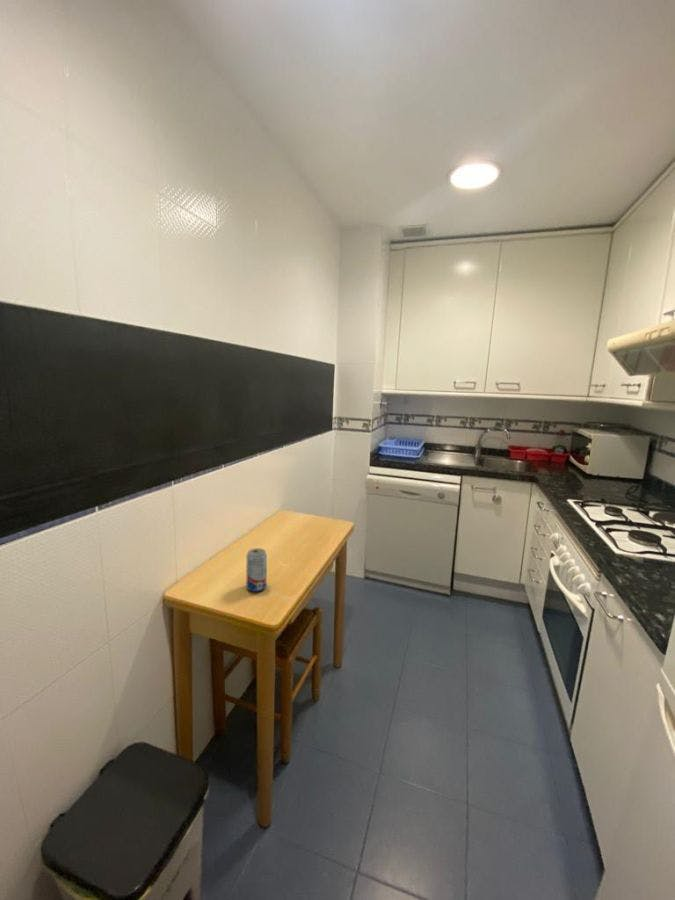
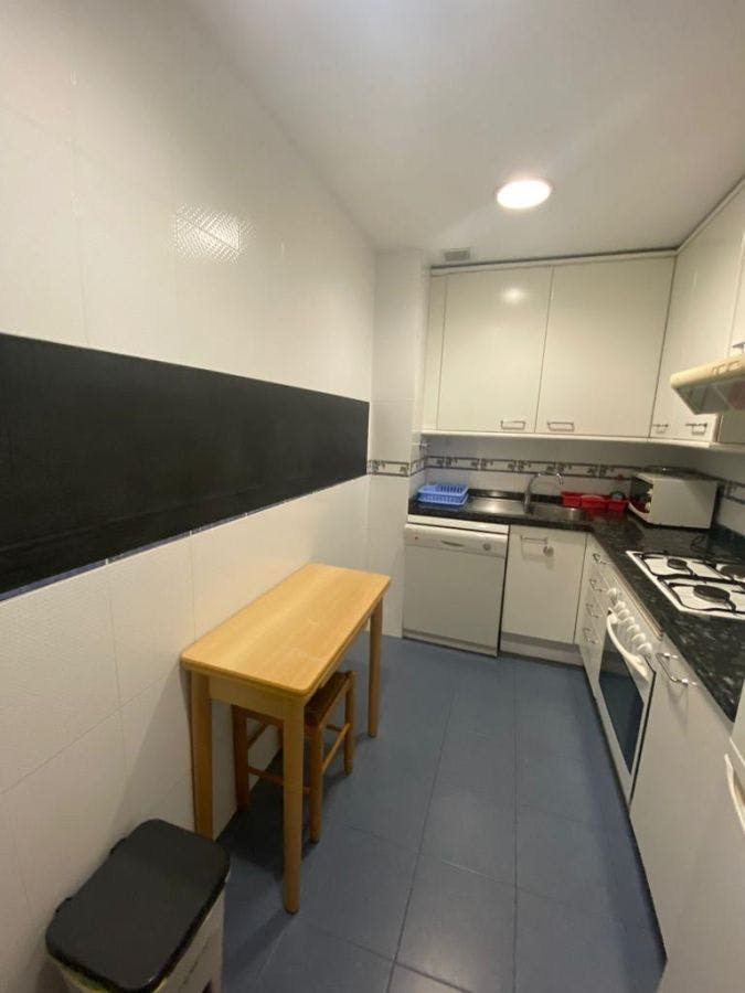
- beverage can [246,547,268,593]
